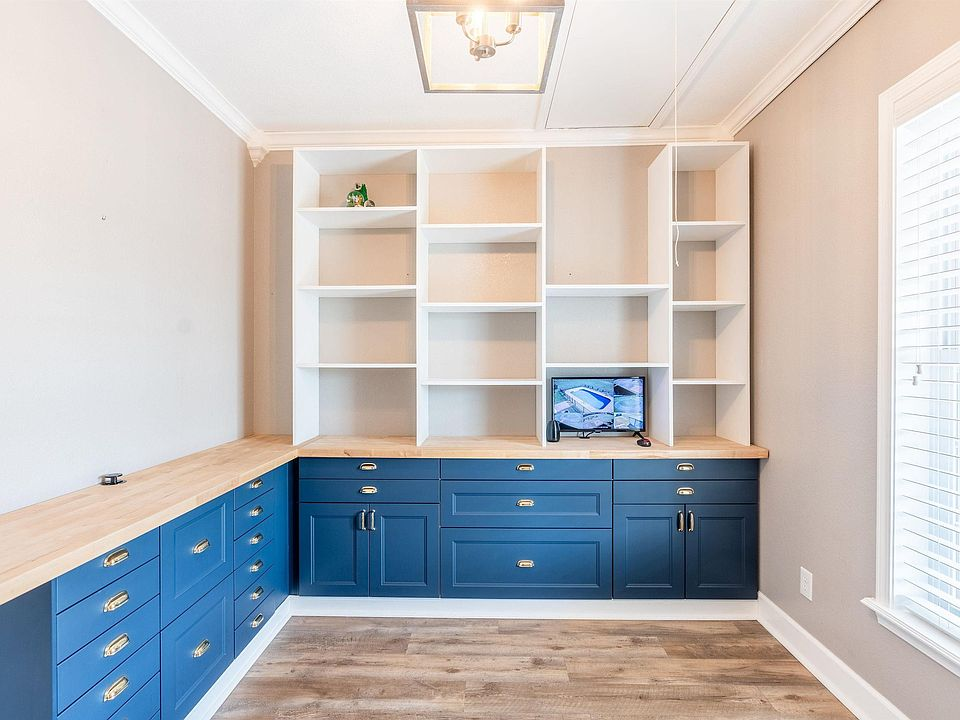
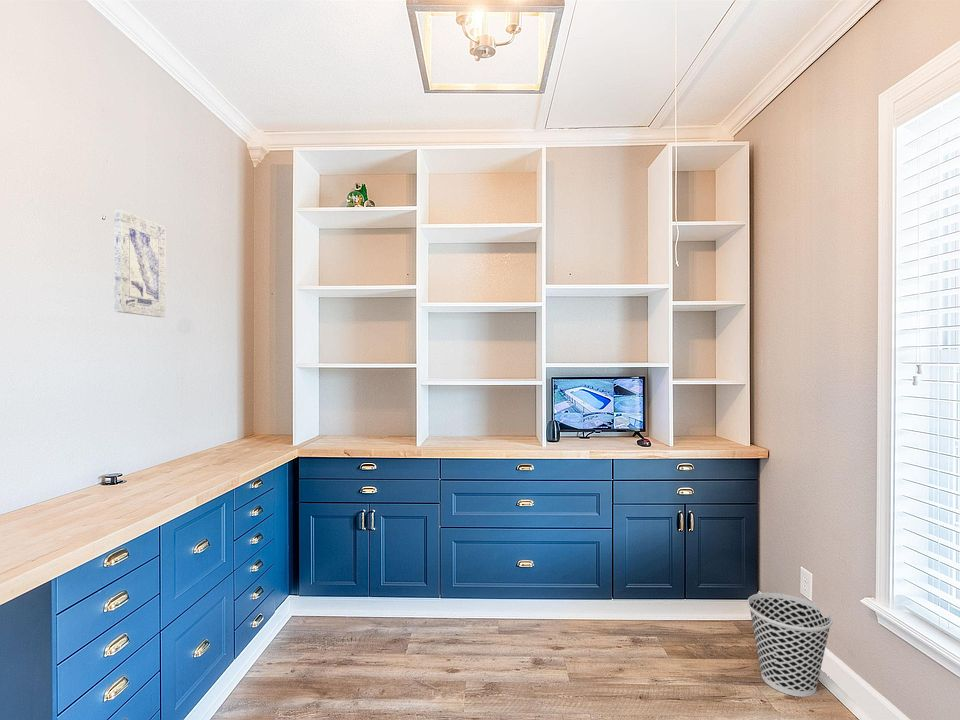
+ wastebasket [746,592,834,698]
+ wall art [114,209,166,318]
